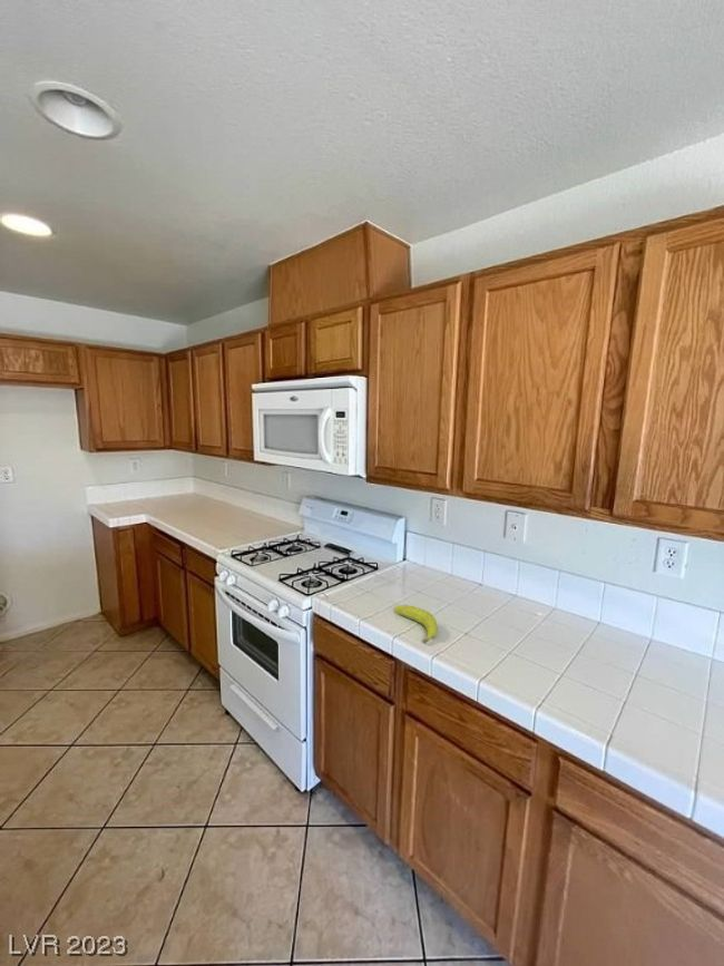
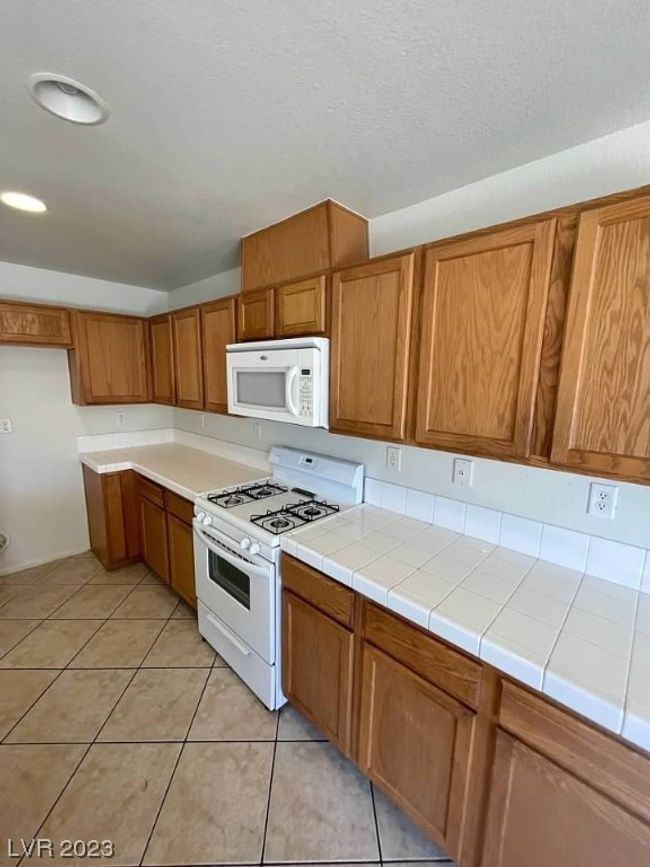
- fruit [393,604,439,644]
